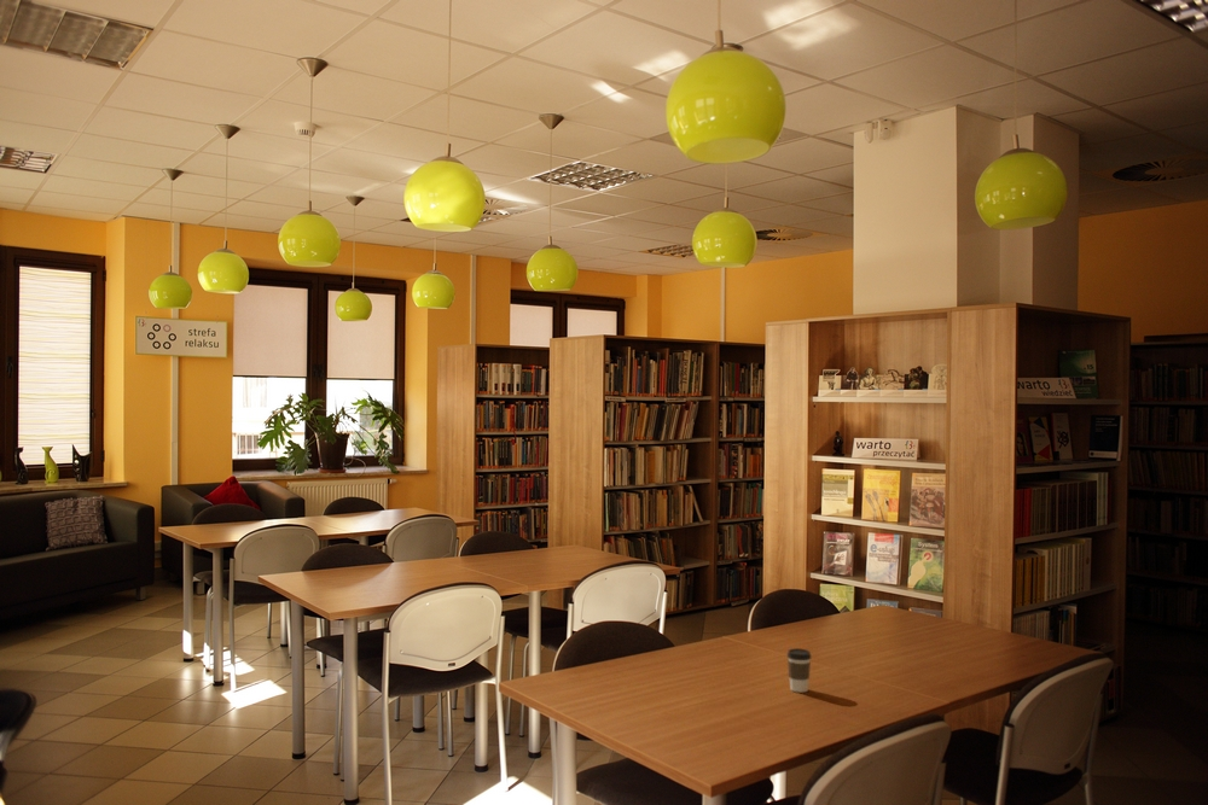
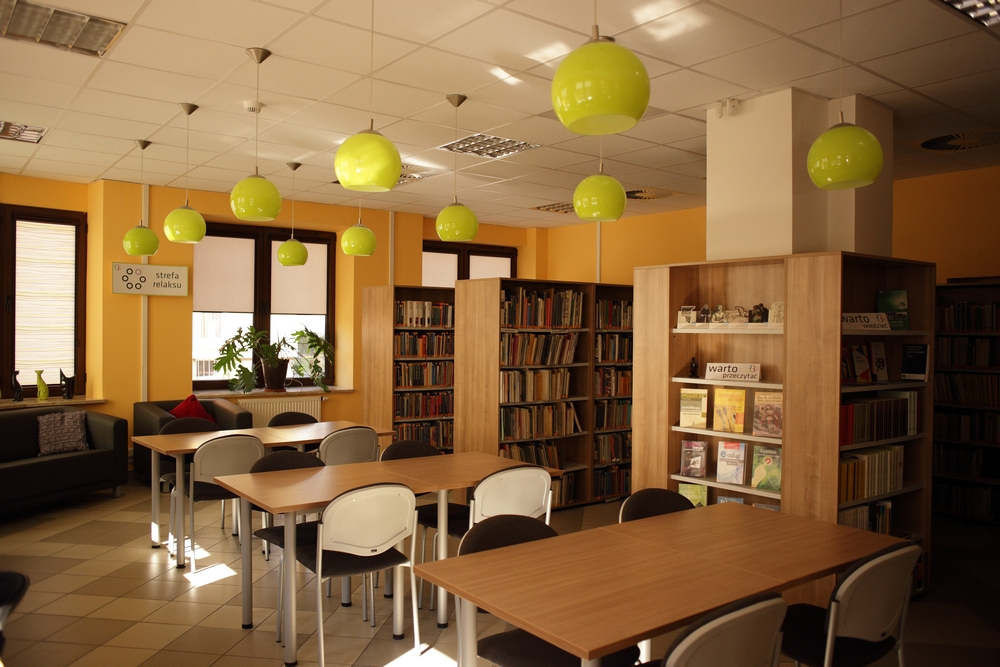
- coffee cup [786,647,812,694]
